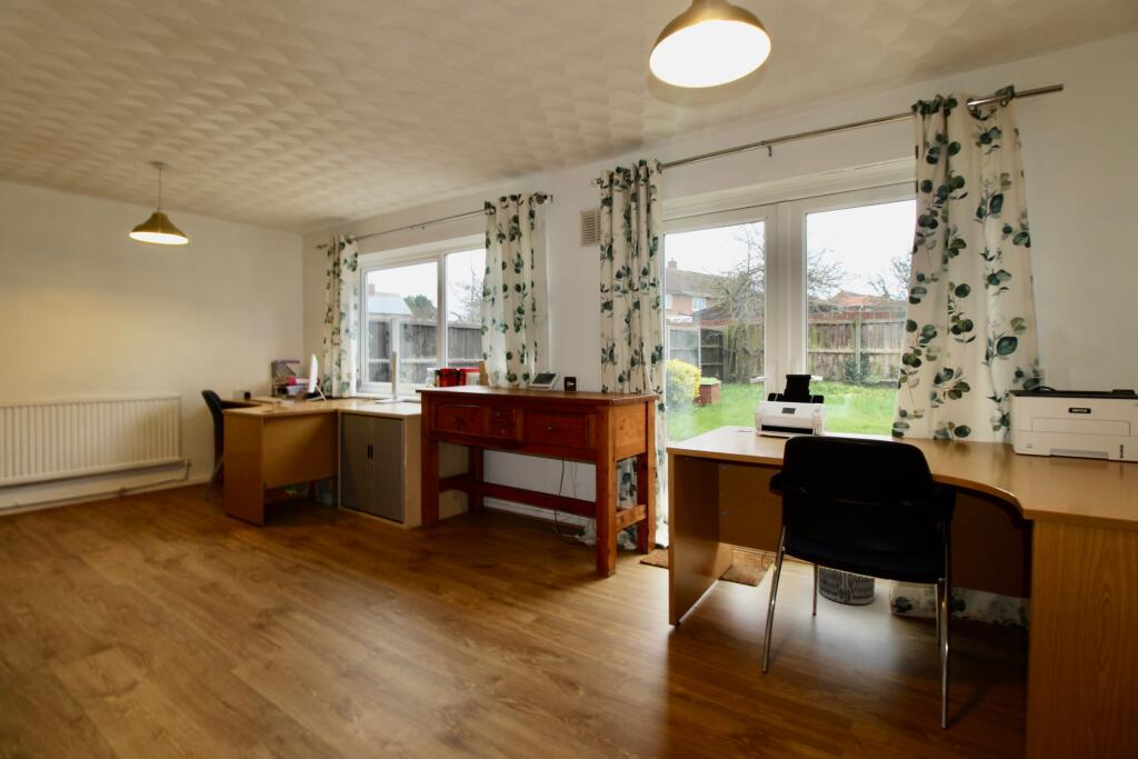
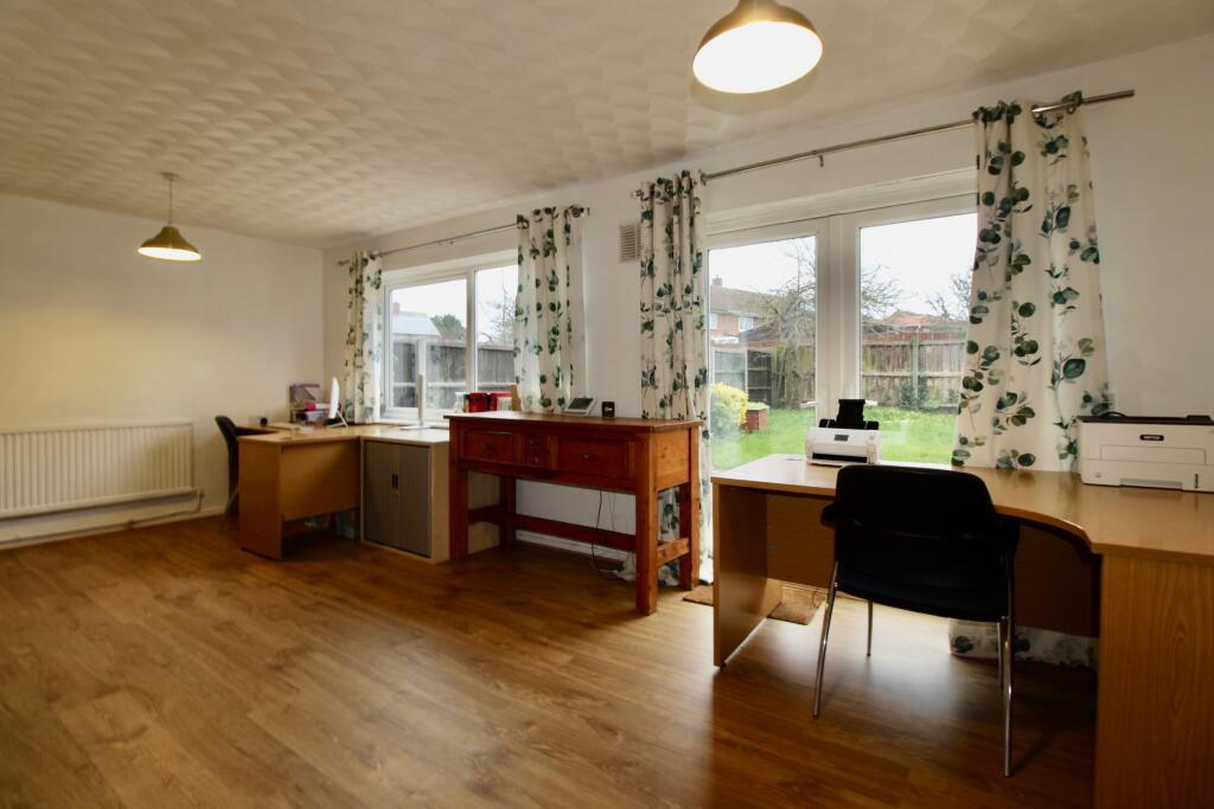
- wastebasket [817,566,876,606]
